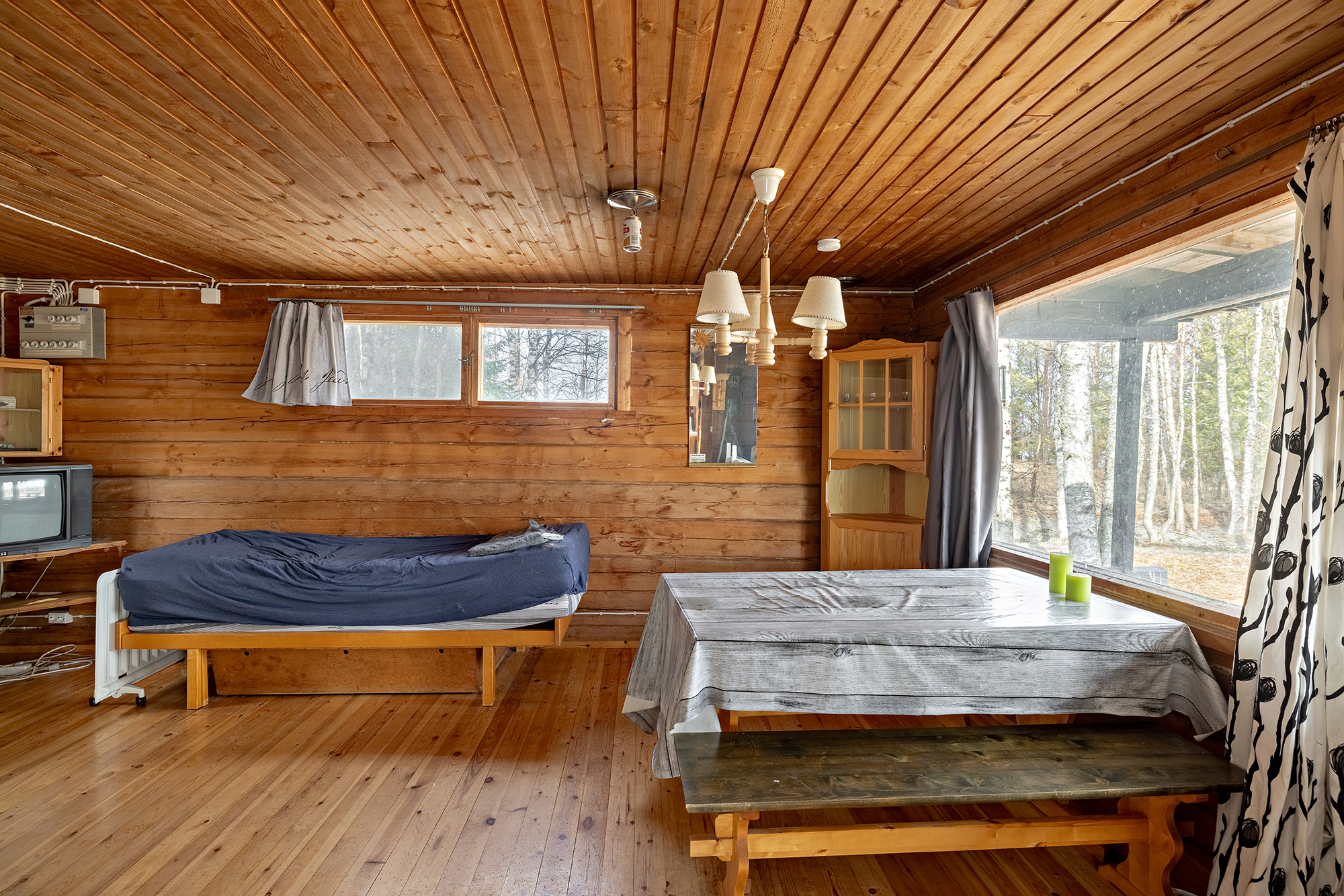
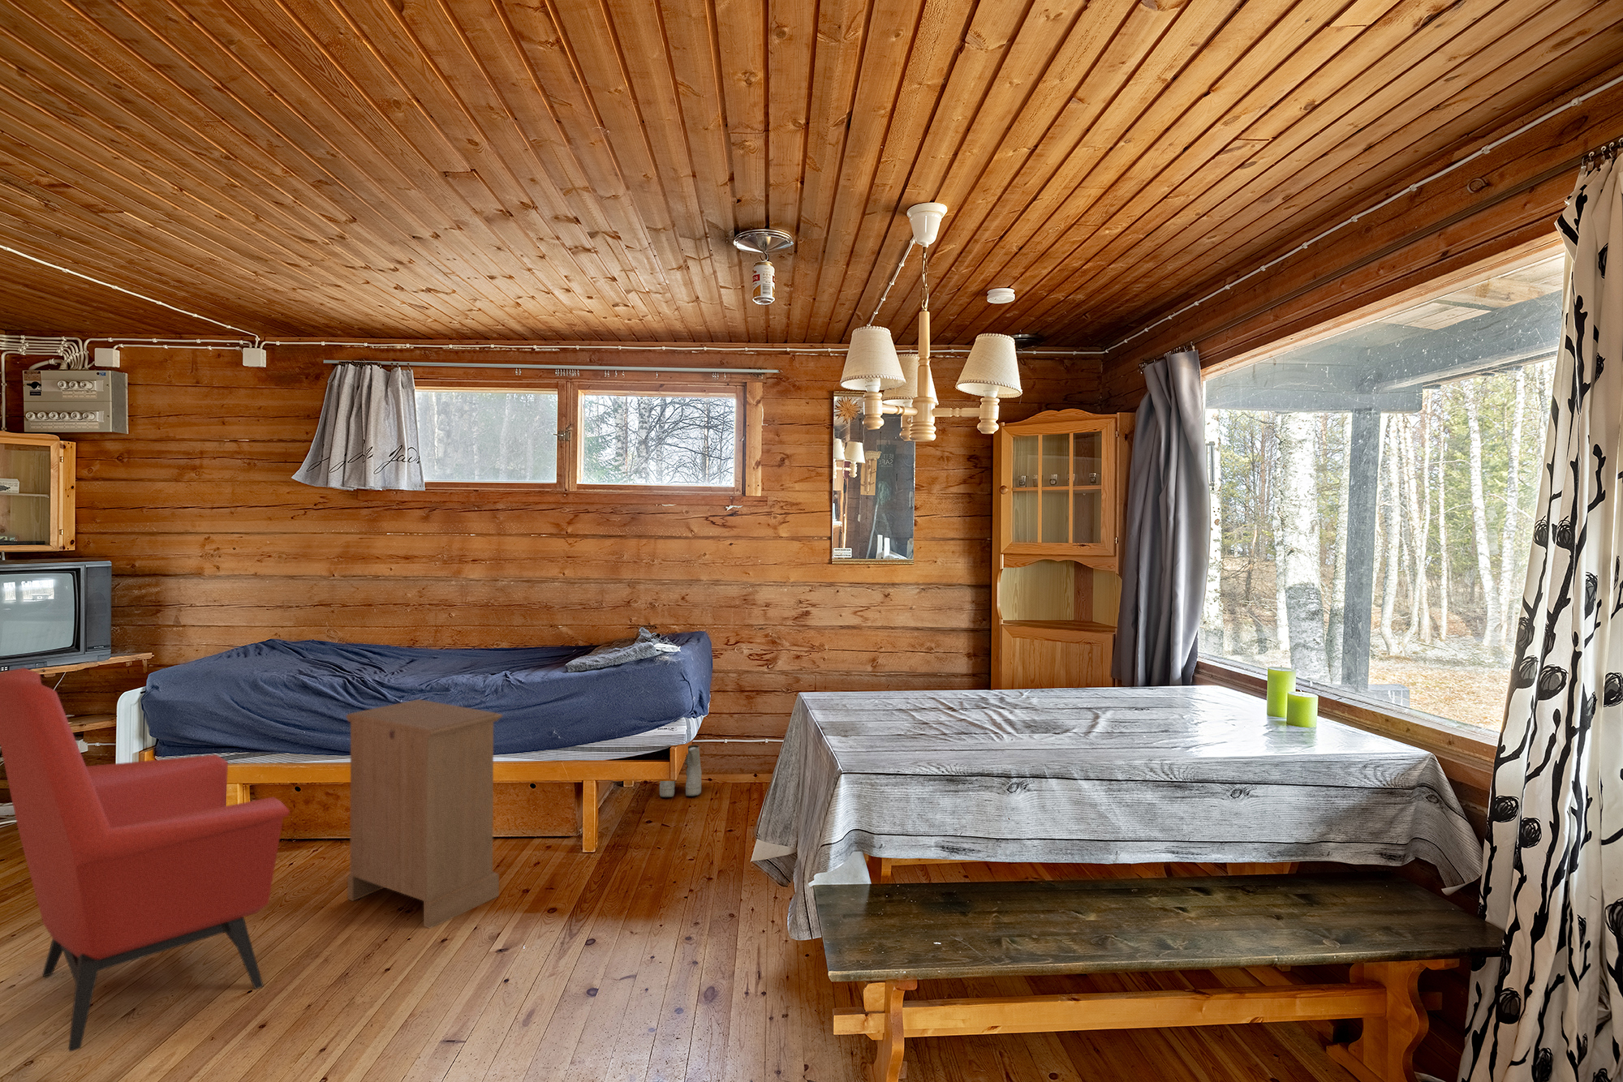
+ boots [659,745,703,798]
+ cabinet [345,698,504,930]
+ armchair [0,667,291,1053]
